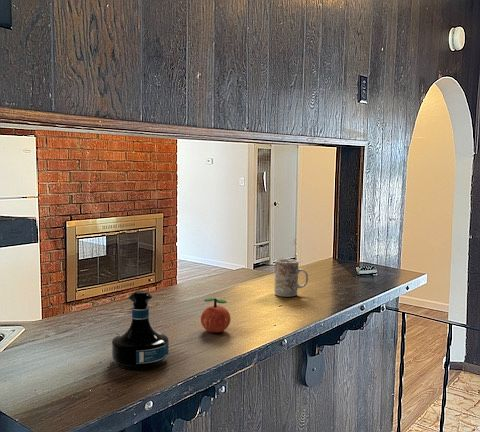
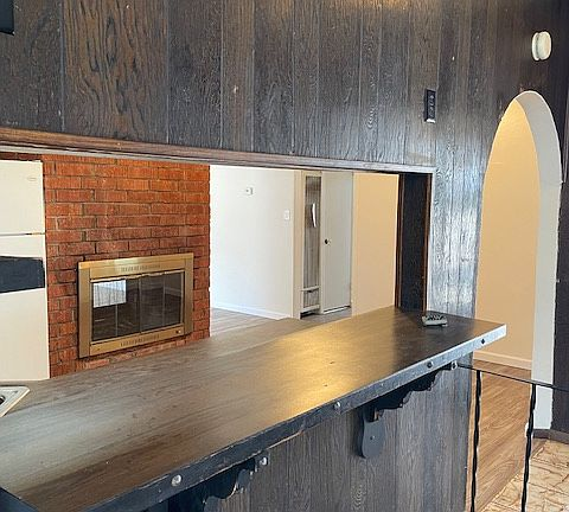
- mug [274,258,309,298]
- tequila bottle [111,289,170,370]
- apple [200,297,232,334]
